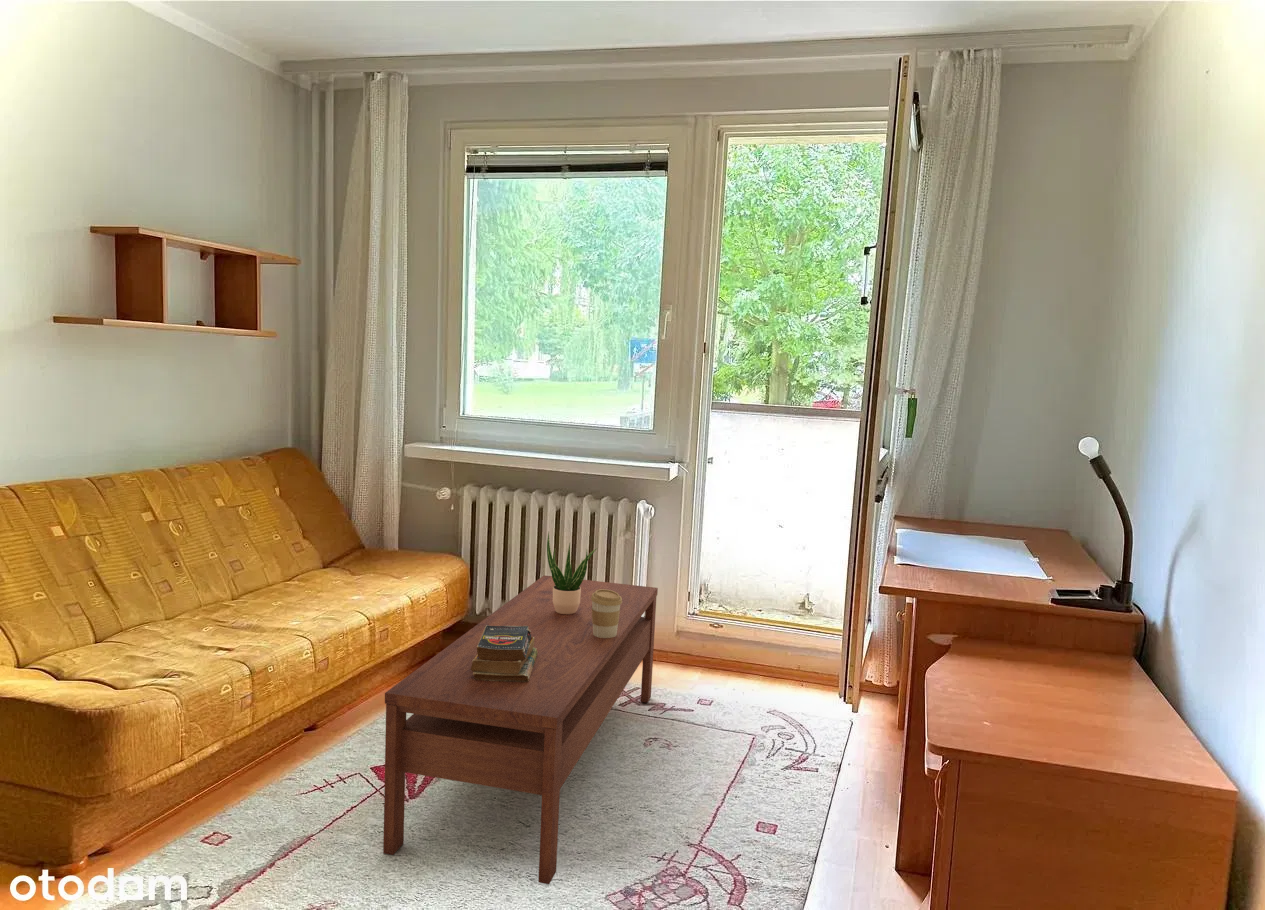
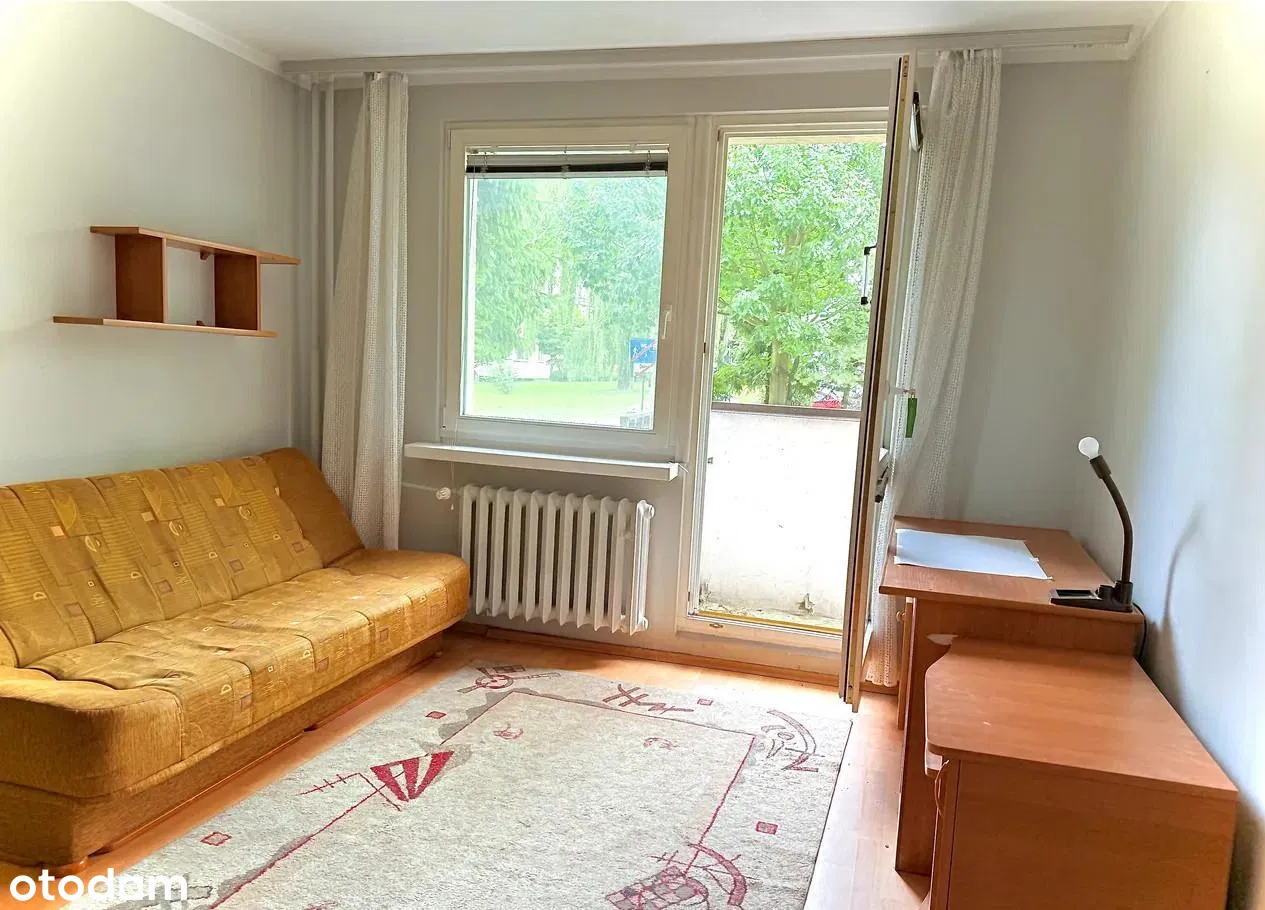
- coffee cup [591,589,622,638]
- books [470,625,538,682]
- coffee table [382,574,659,885]
- potted plant [546,531,598,614]
